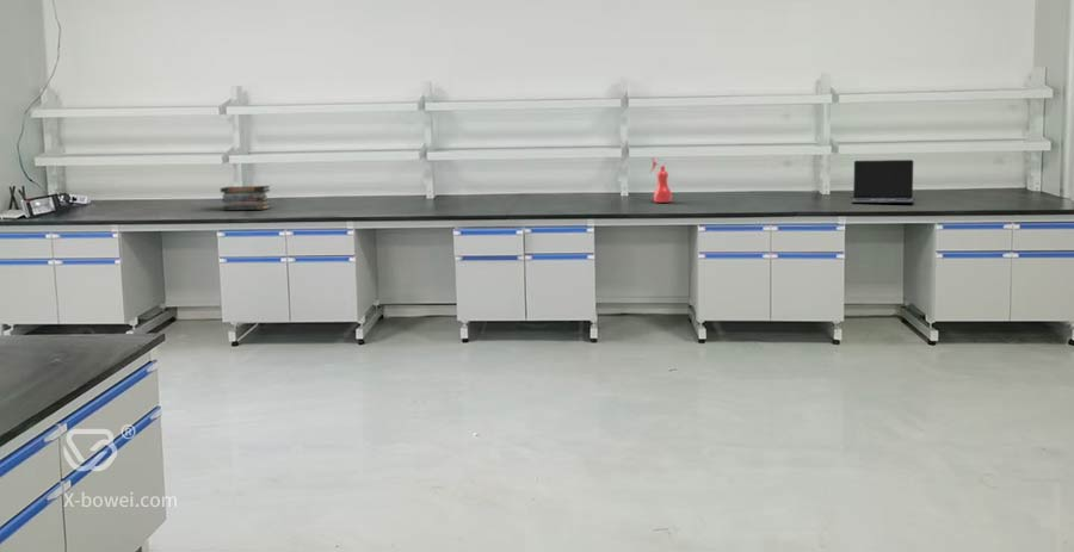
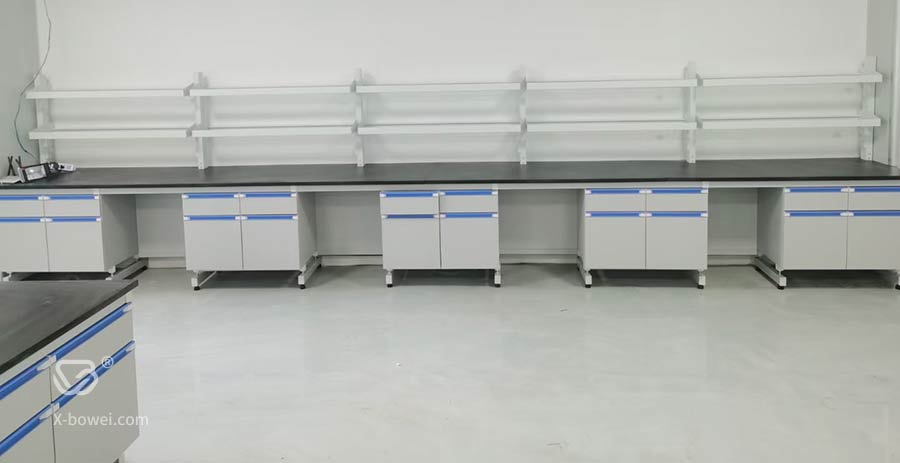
- book stack [220,185,271,211]
- laptop [851,159,914,204]
- spray bottle [649,156,673,204]
